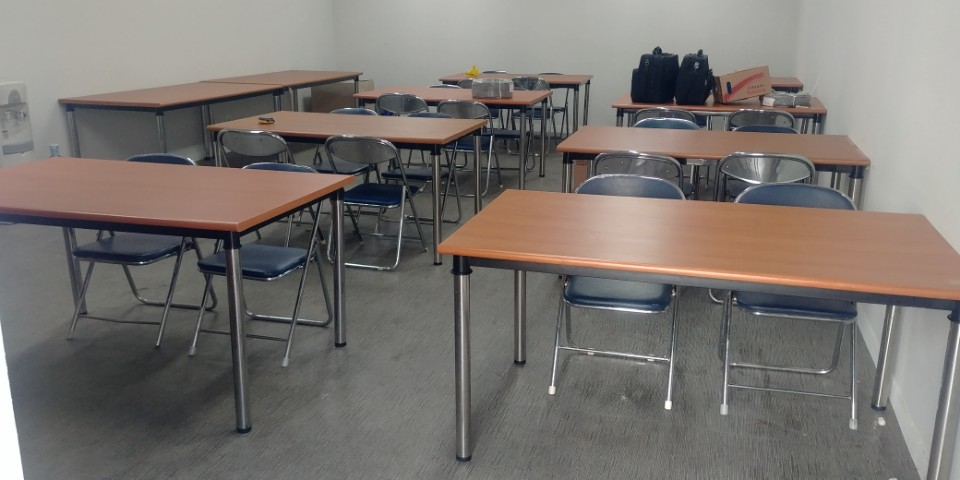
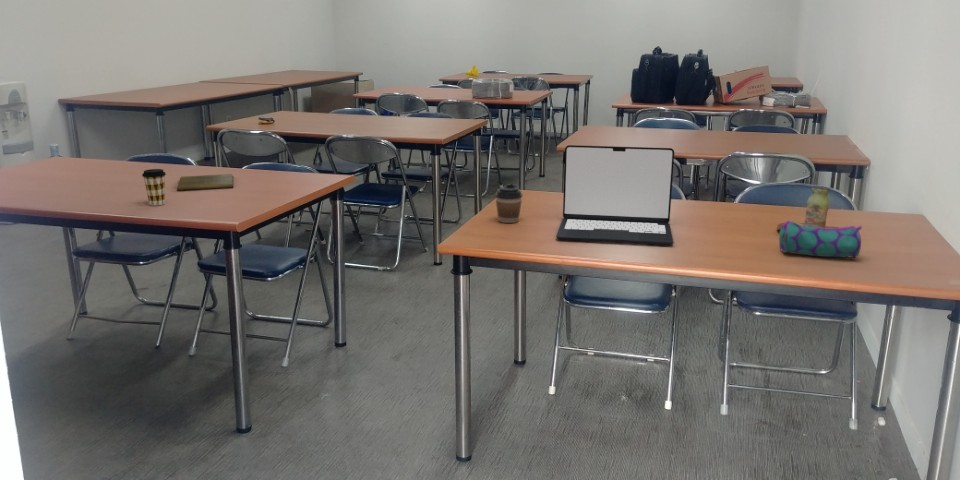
+ pencil case [778,219,863,259]
+ coffee cup [141,168,167,206]
+ laptop [555,144,675,246]
+ bottle [776,185,840,230]
+ coffee cup [494,183,523,224]
+ book [176,173,234,192]
